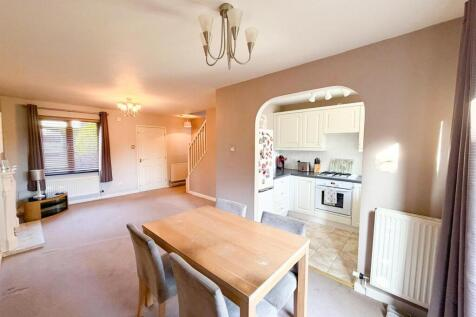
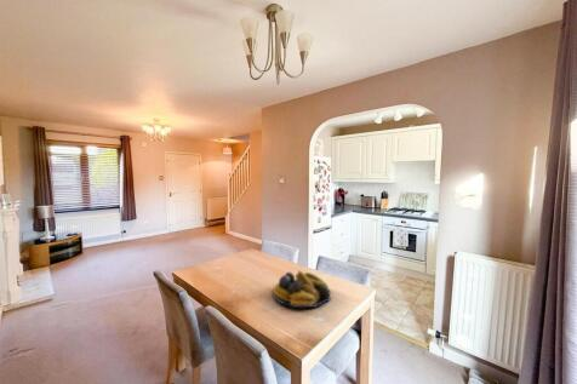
+ fruit bowl [272,269,332,309]
